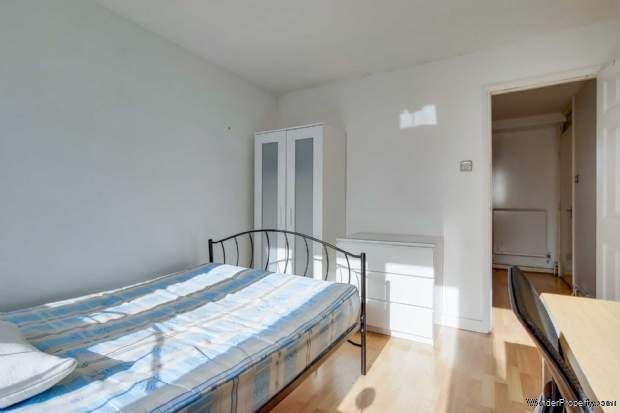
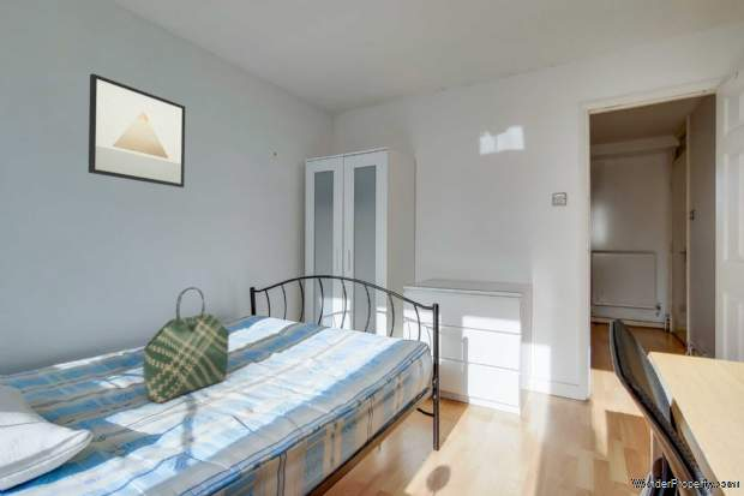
+ tote bag [142,286,230,405]
+ wall art [88,72,186,189]
